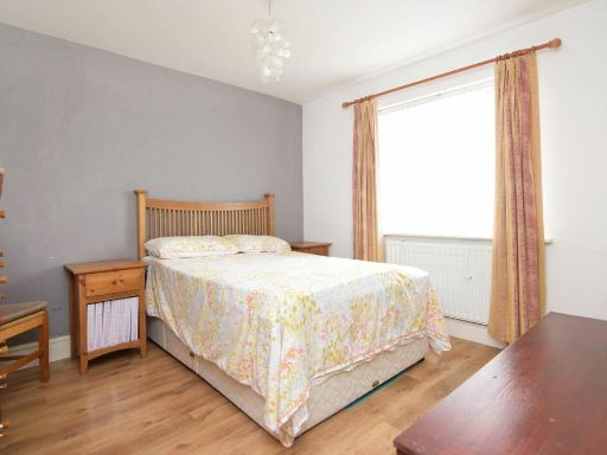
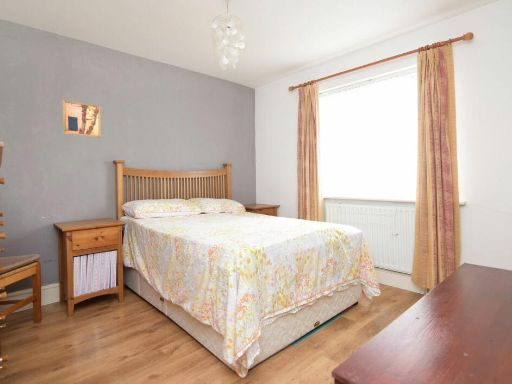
+ wall art [62,99,102,138]
